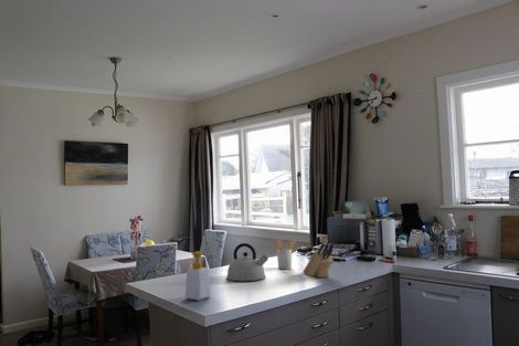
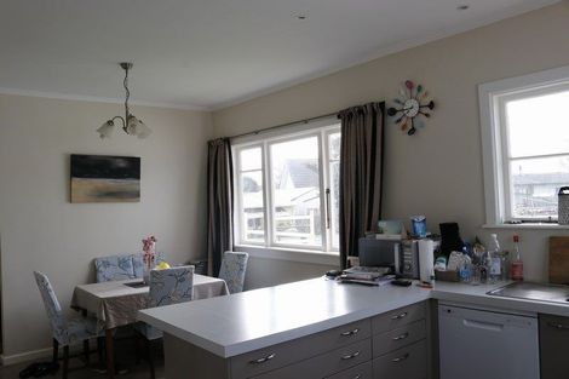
- knife block [301,242,335,279]
- kettle [225,242,269,282]
- utensil holder [275,239,297,270]
- soap bottle [184,250,213,302]
